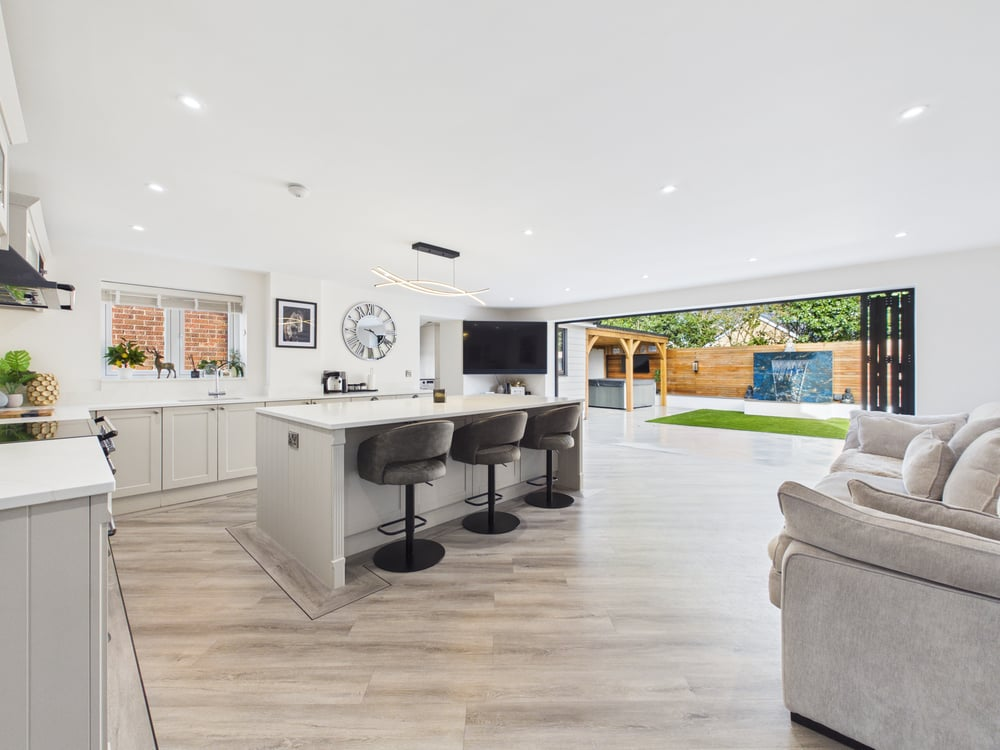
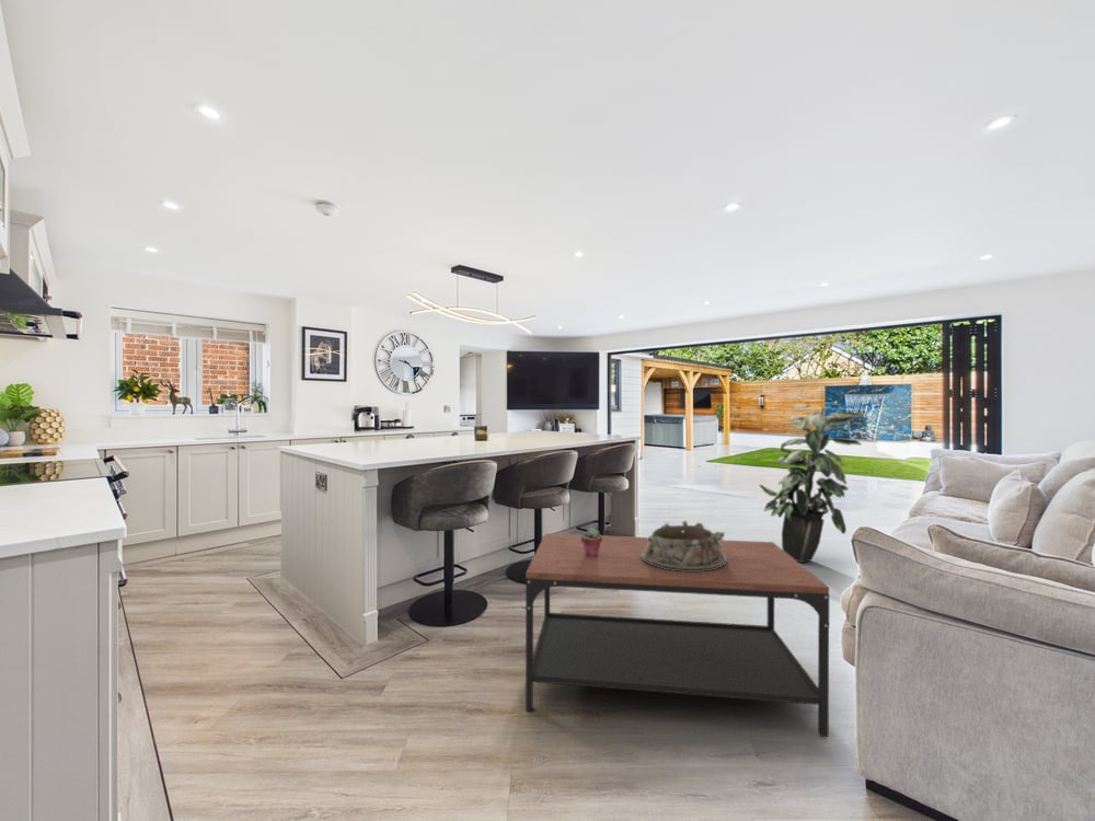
+ potted succulent [580,527,602,557]
+ coffee table [525,532,830,738]
+ indoor plant [759,403,865,564]
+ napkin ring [641,520,727,571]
